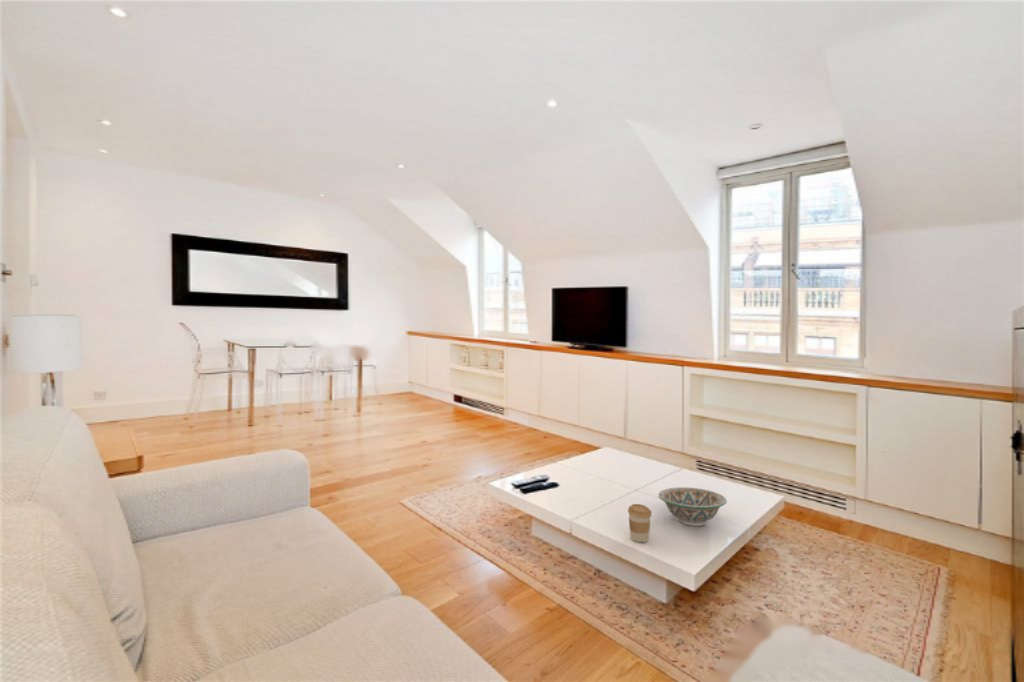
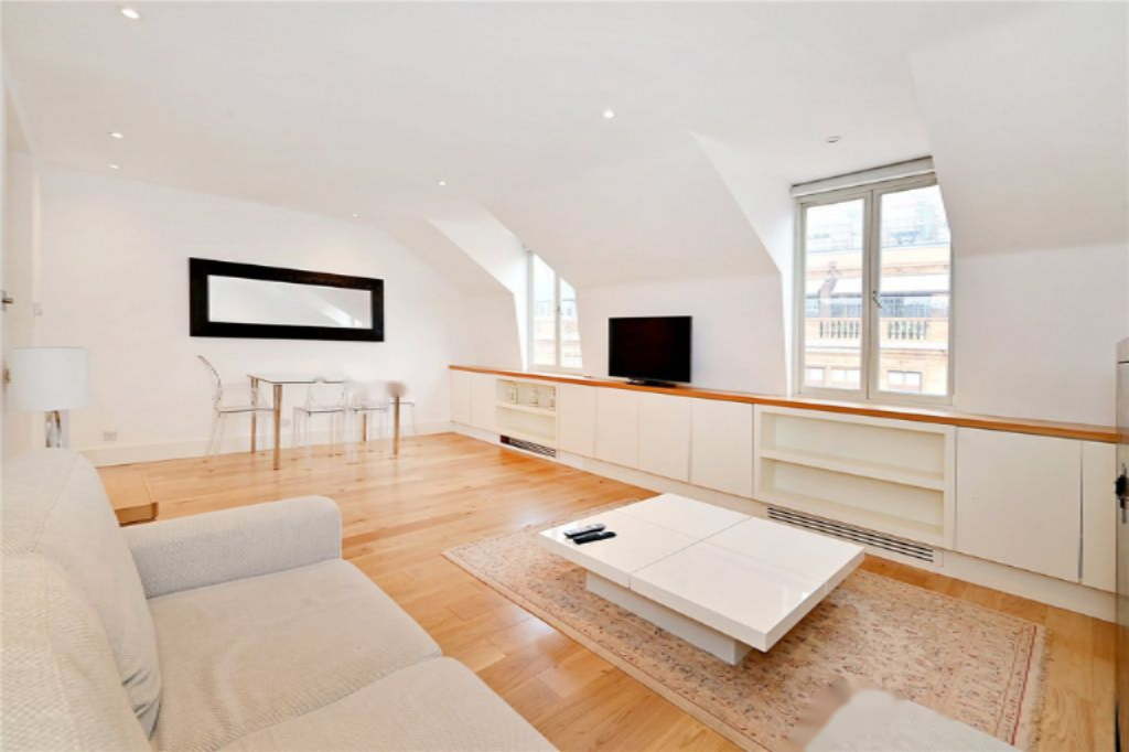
- coffee cup [627,503,653,543]
- decorative bowl [657,486,728,527]
